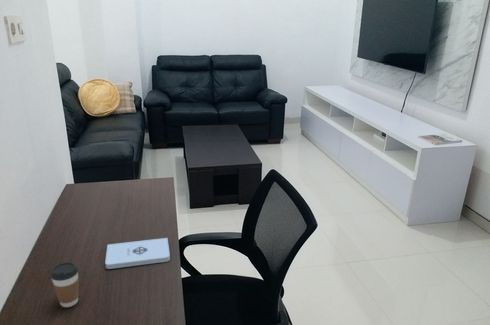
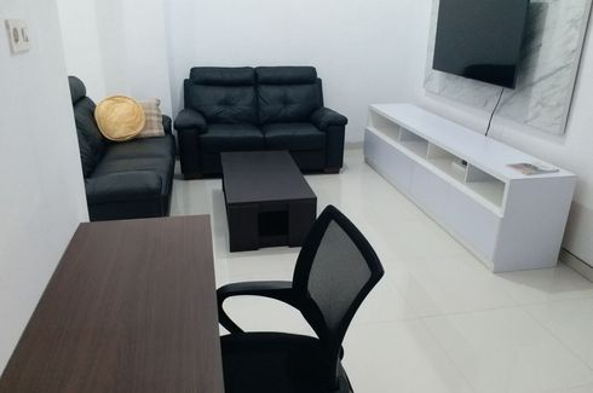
- coffee cup [49,261,80,308]
- notepad [104,237,171,270]
